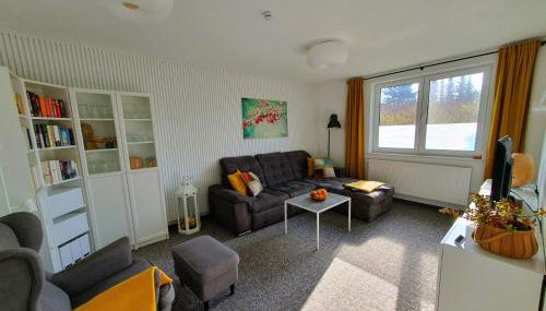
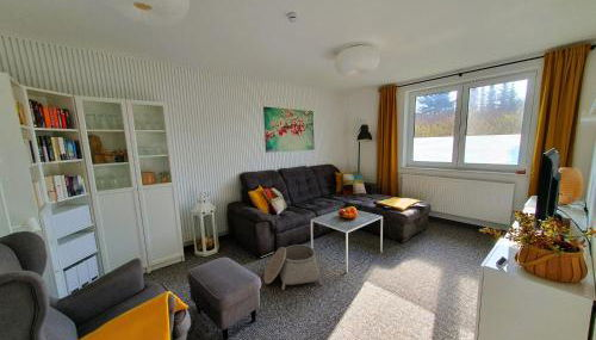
+ basket [263,243,323,291]
